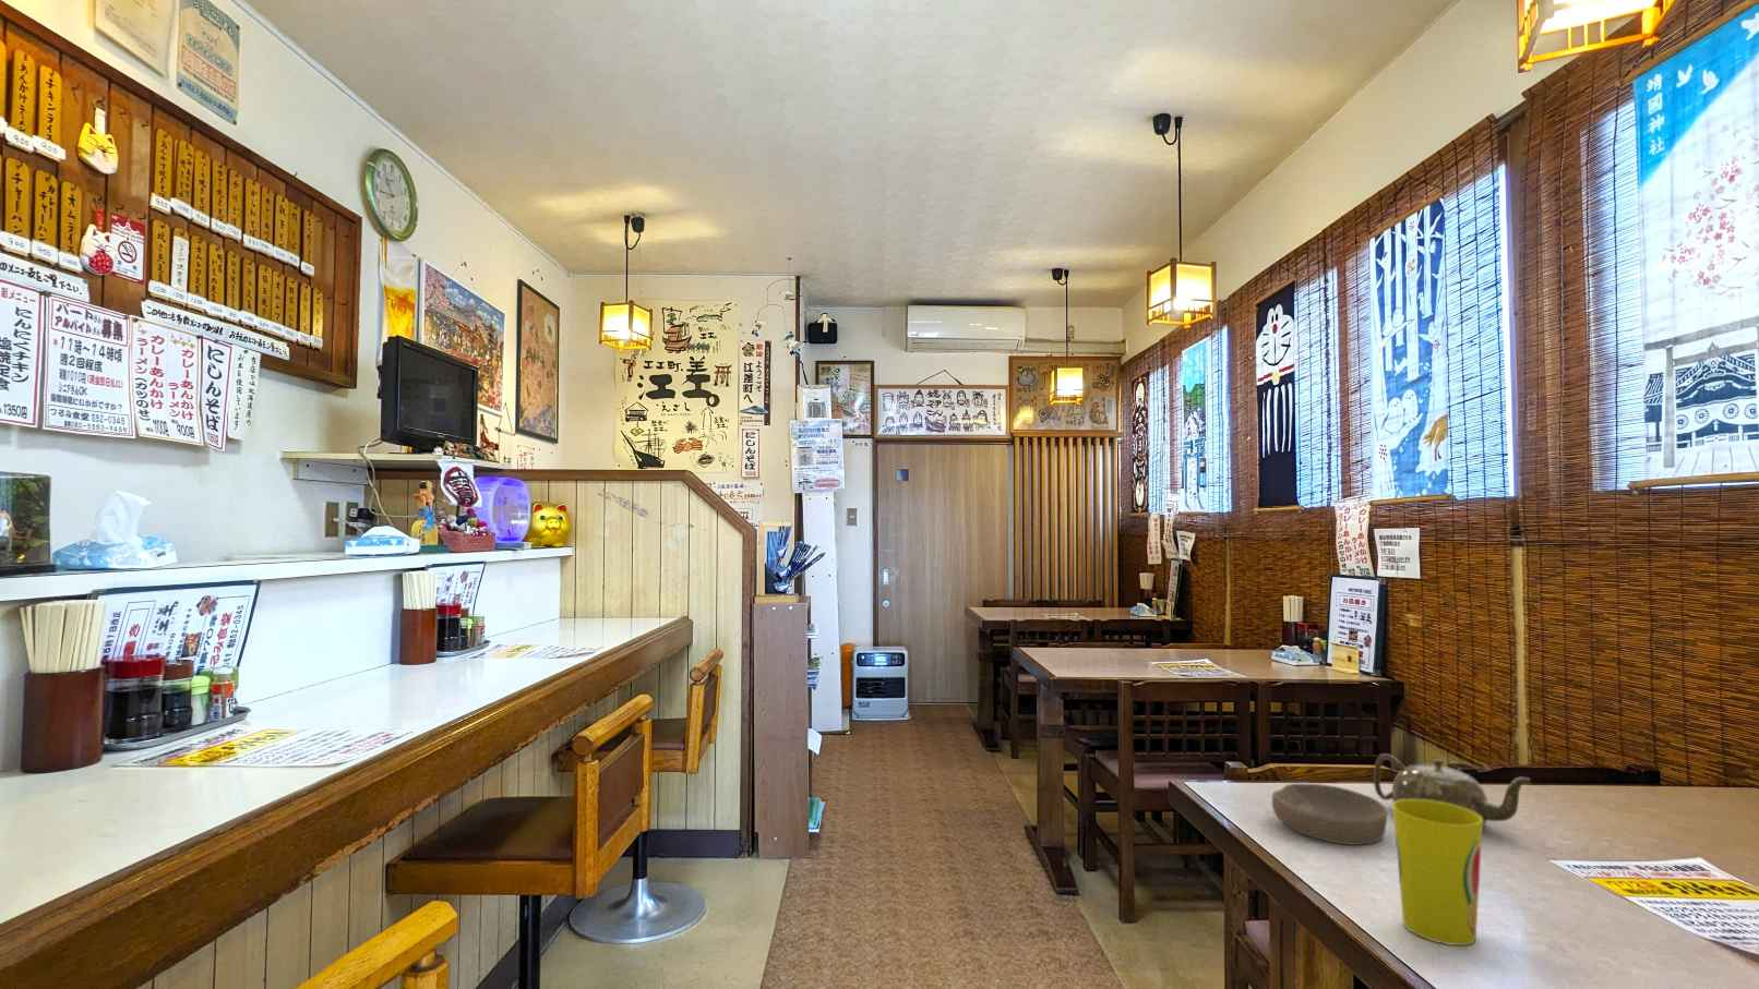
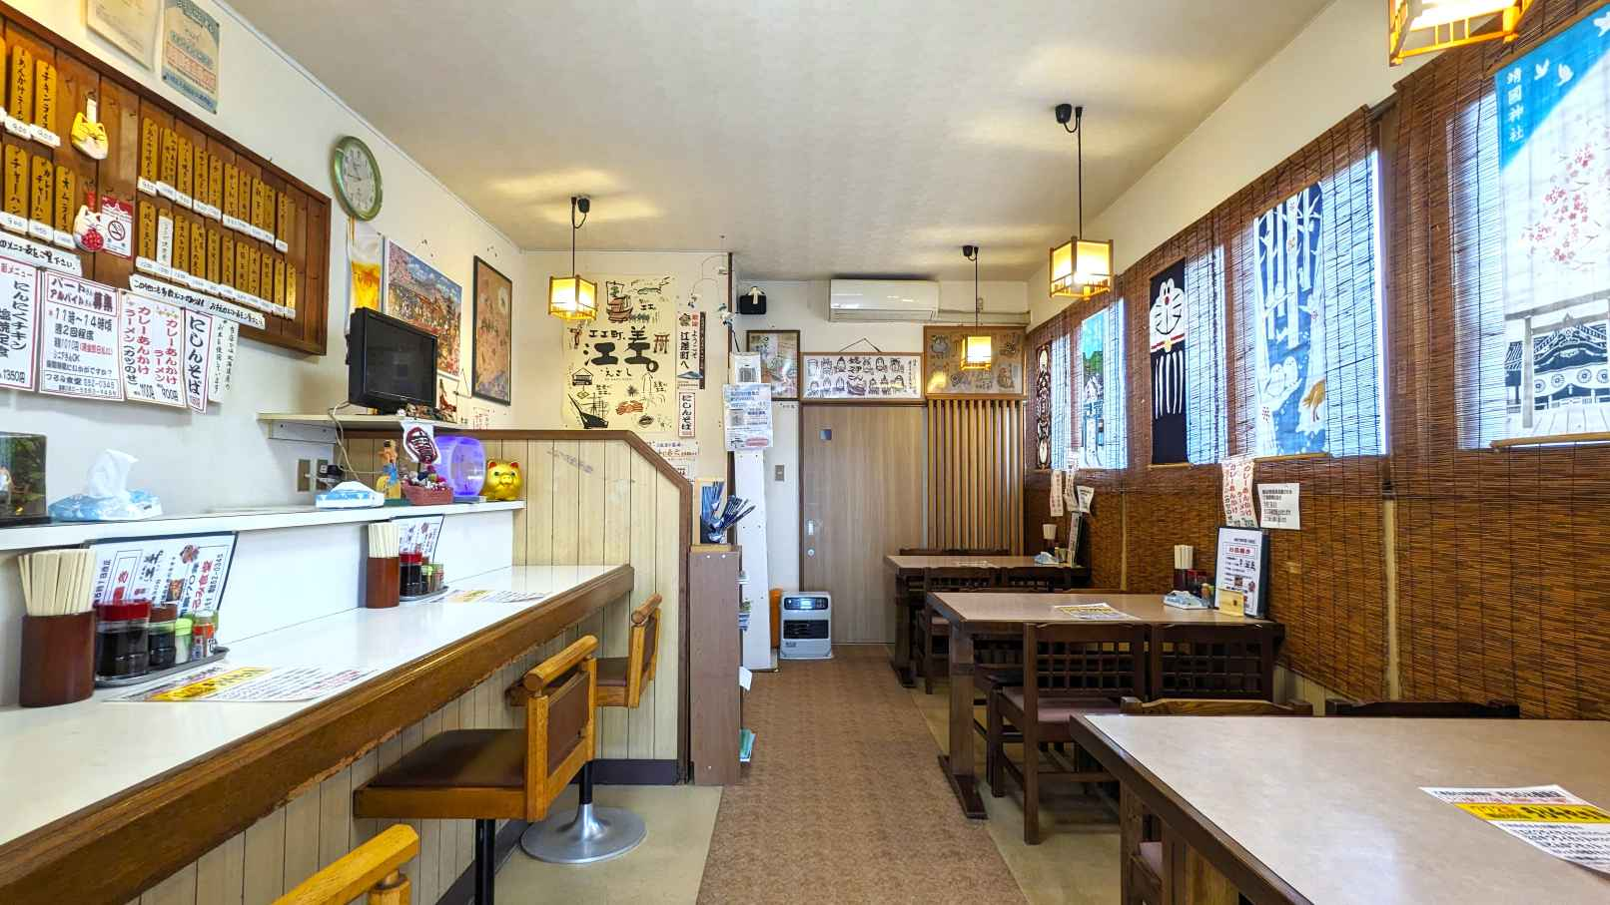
- bowl [1271,783,1388,847]
- teapot [1372,752,1532,828]
- cup [1392,799,1482,947]
